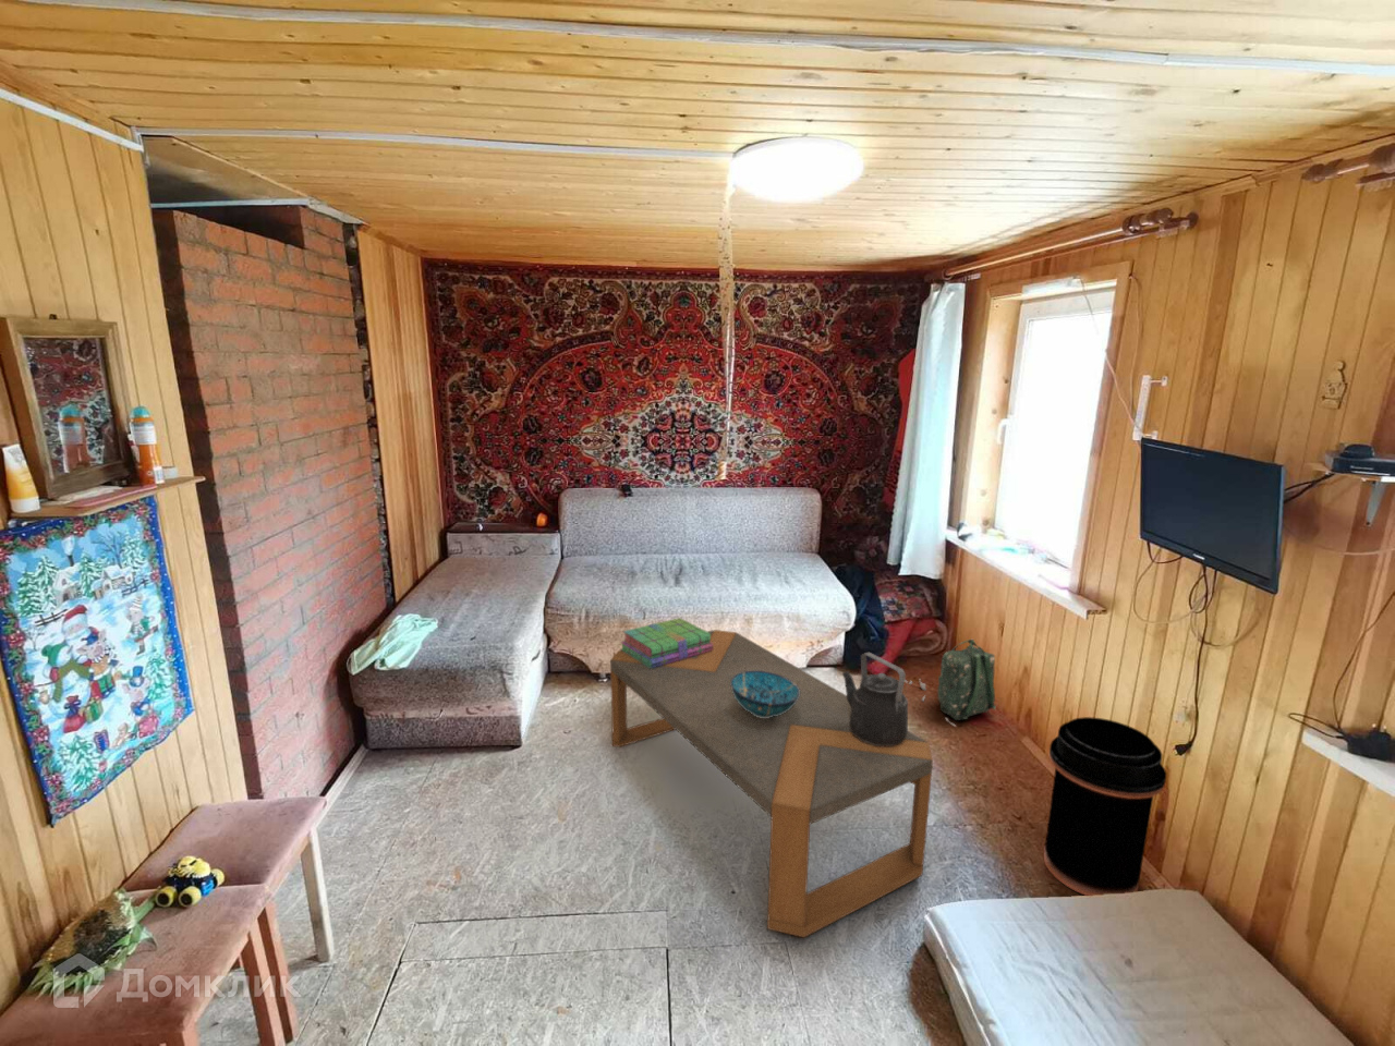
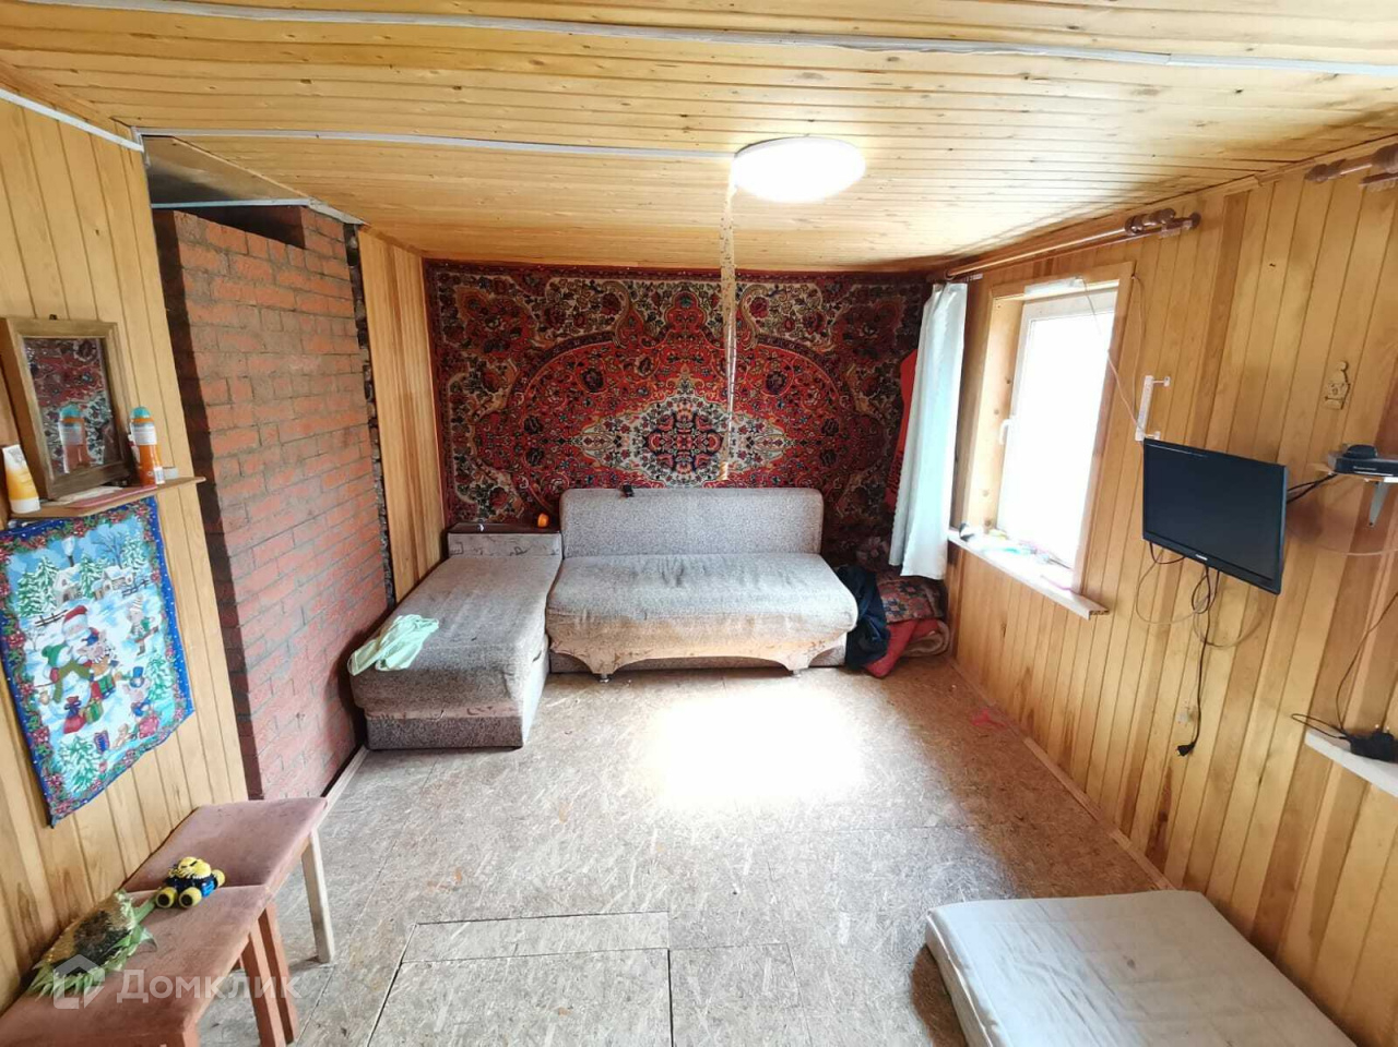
- stack of books [620,616,713,669]
- kettle [841,652,908,747]
- backpack [899,638,997,727]
- coffee table [610,628,934,938]
- decorative bowl [730,671,800,719]
- trash can [1044,716,1168,897]
